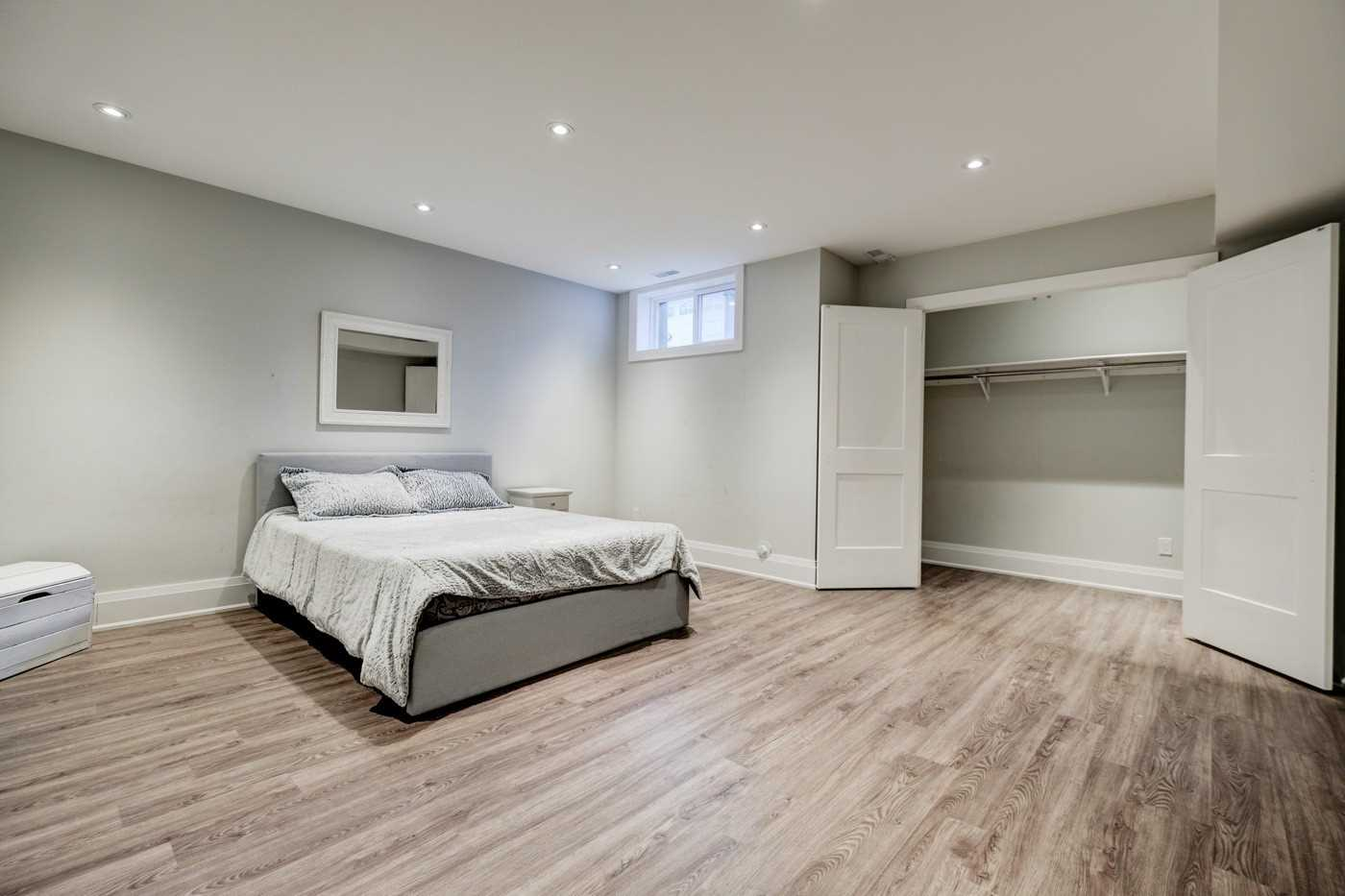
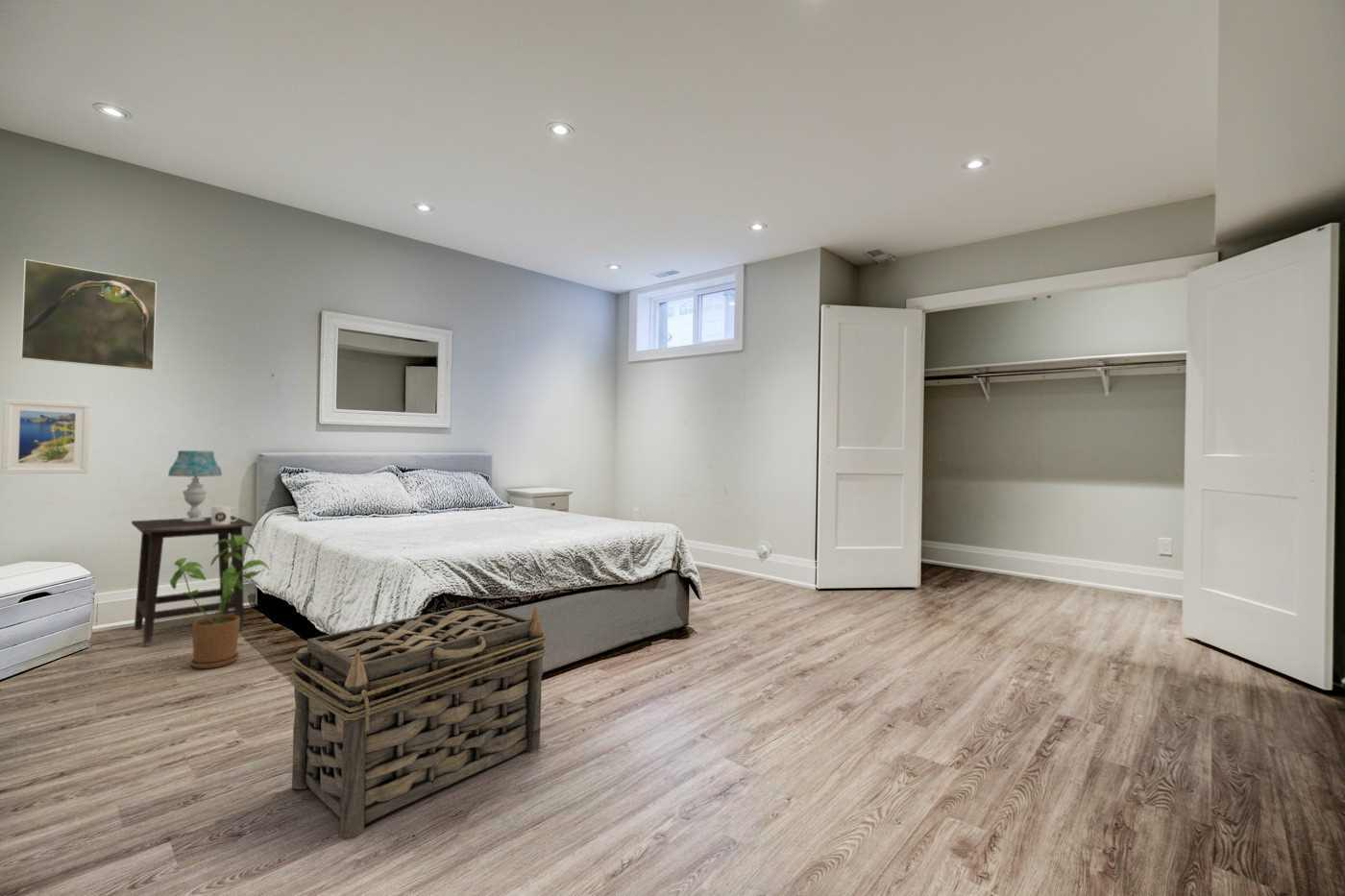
+ mug [210,504,239,525]
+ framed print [20,258,158,372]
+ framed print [0,398,91,474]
+ basket [290,602,548,838]
+ table lamp [167,449,223,521]
+ house plant [169,535,272,669]
+ side table [131,515,254,647]
